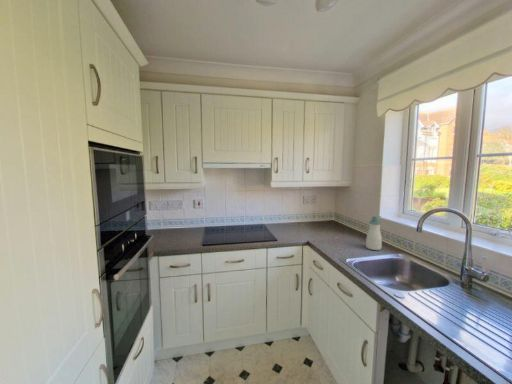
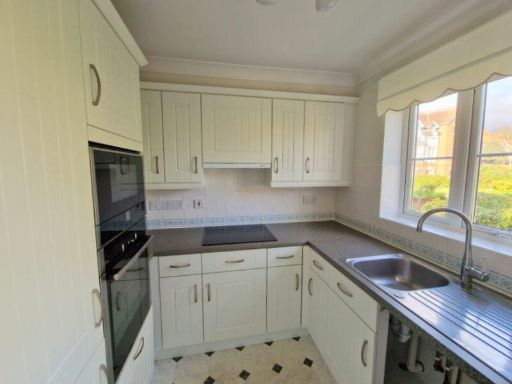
- soap bottle [365,215,383,251]
